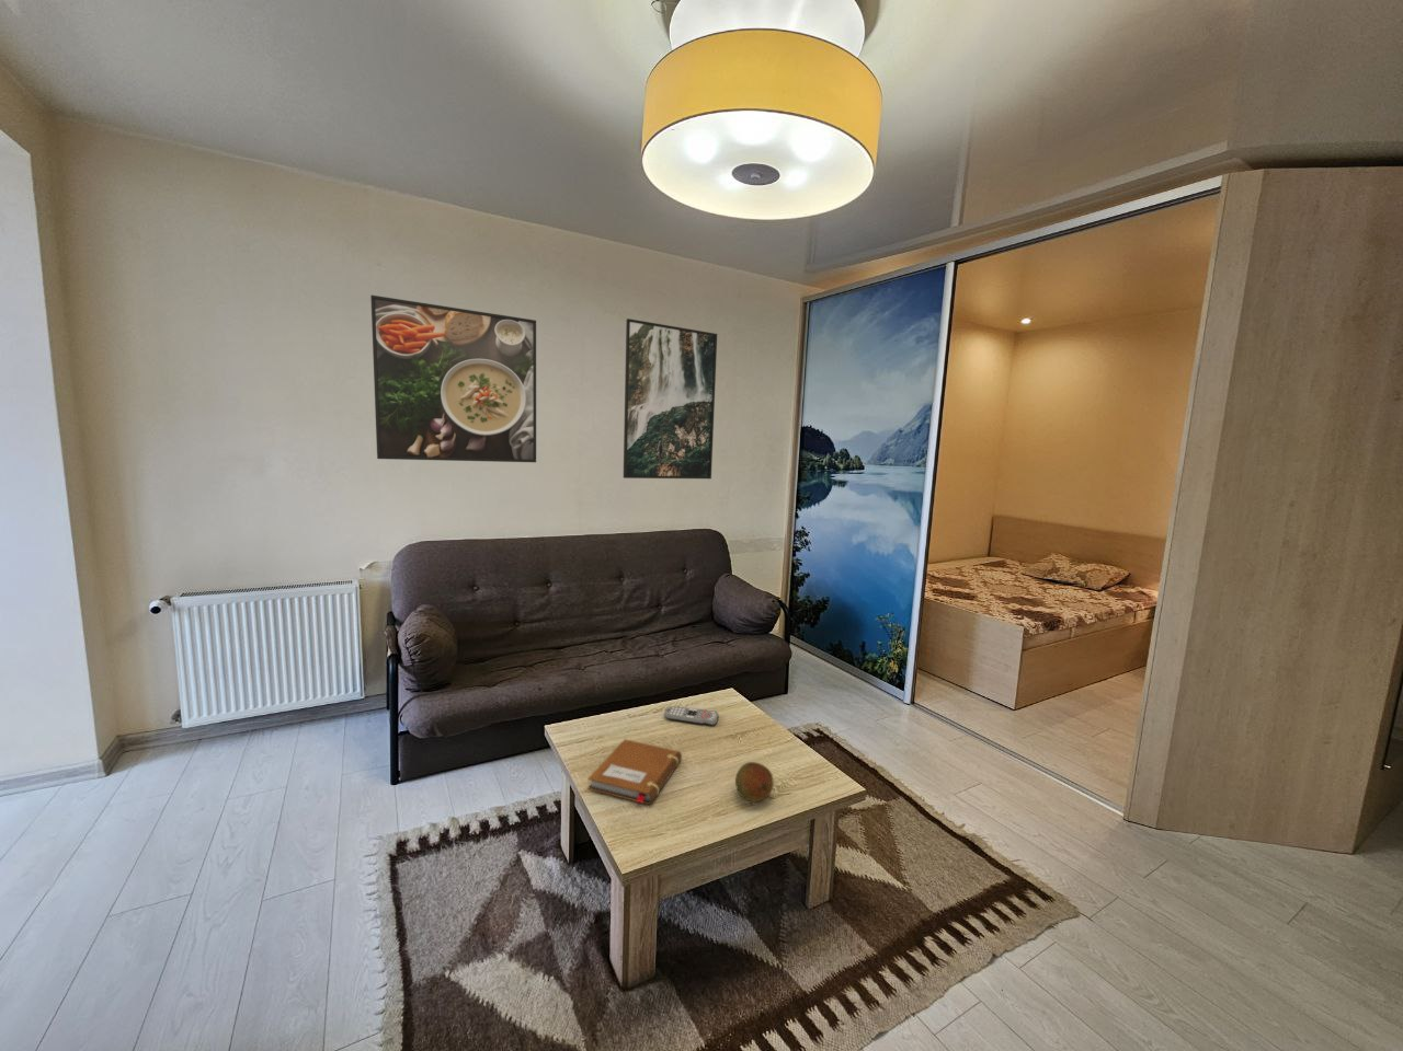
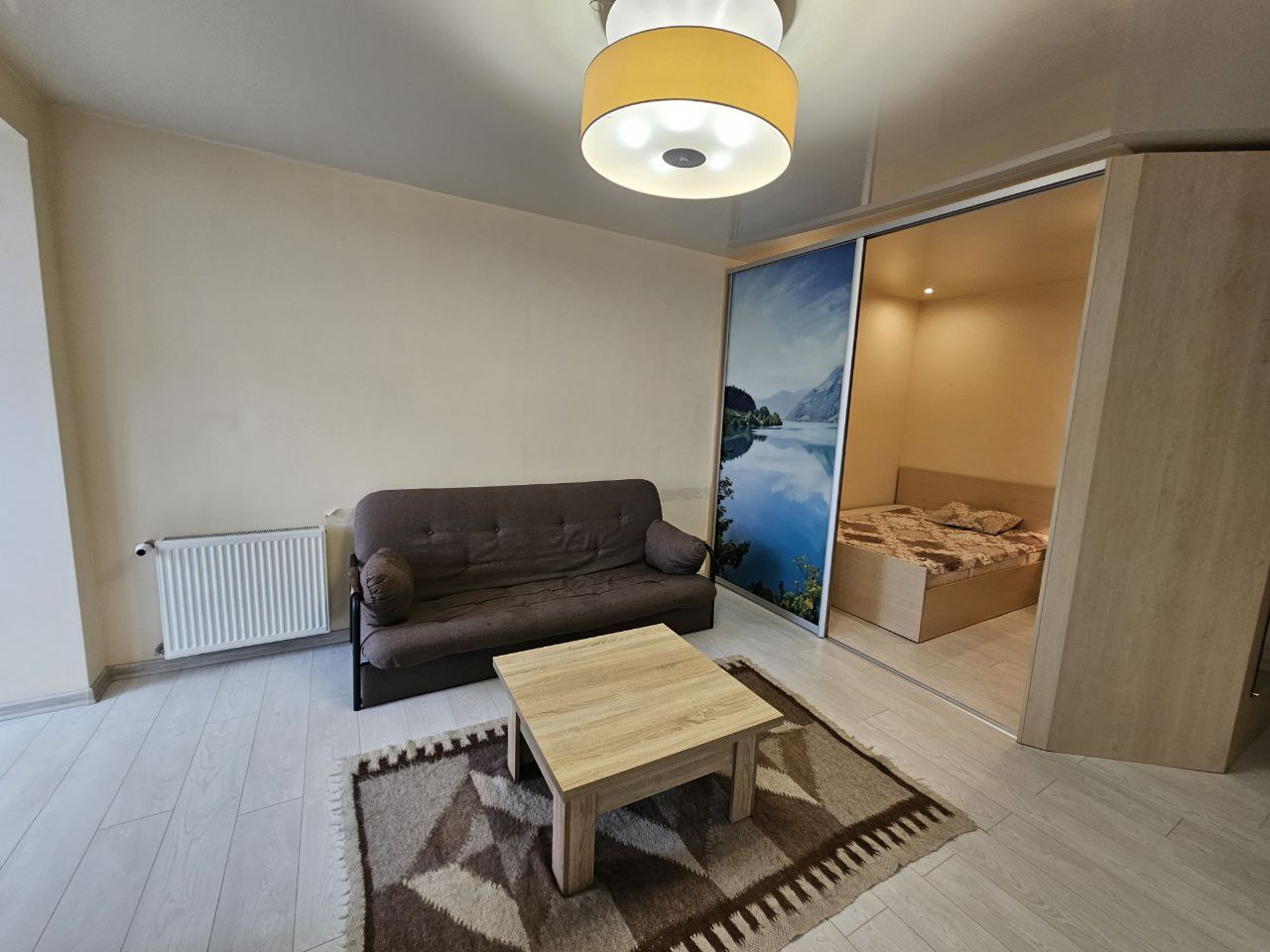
- remote control [663,705,720,726]
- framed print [369,295,537,463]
- fruit [735,761,774,803]
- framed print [623,318,718,479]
- notebook [587,737,683,806]
